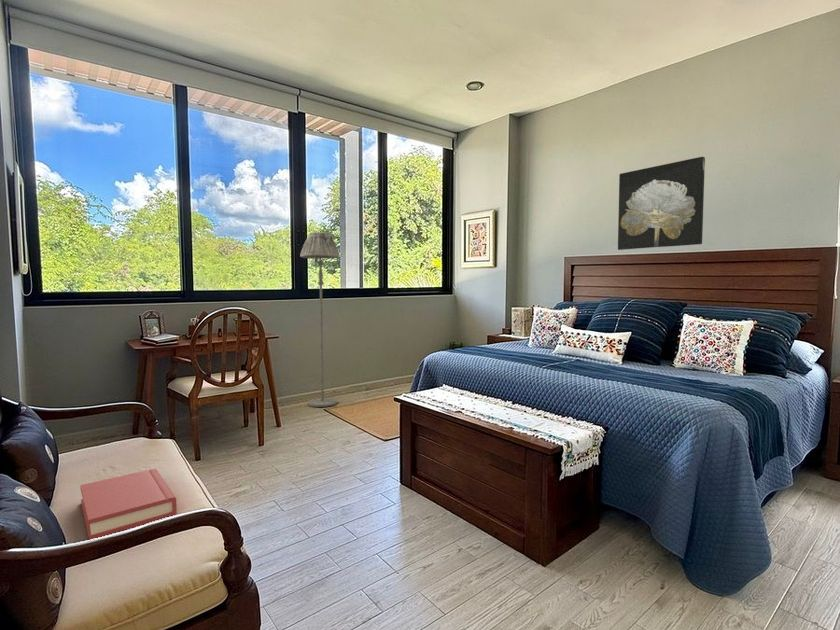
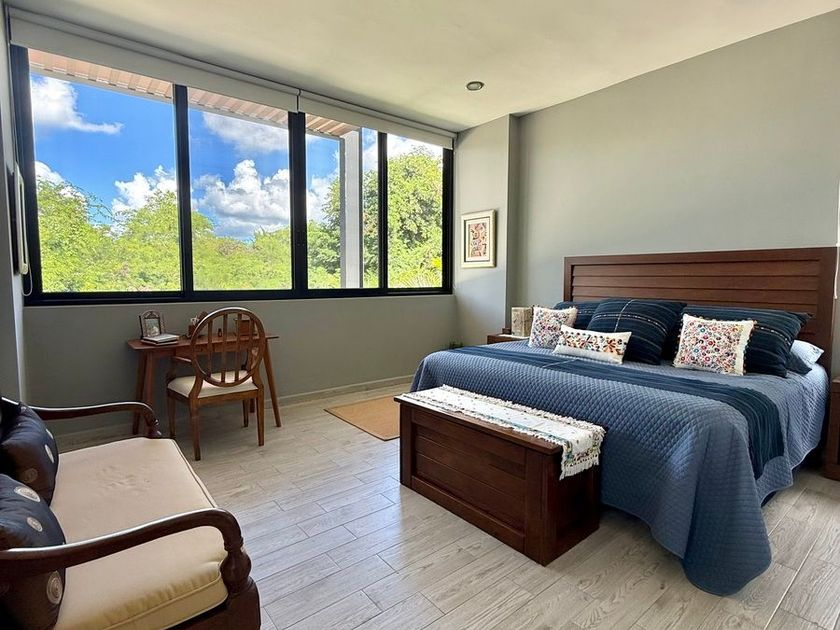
- floor lamp [299,231,341,408]
- wall art [617,156,706,251]
- hardback book [79,468,178,541]
